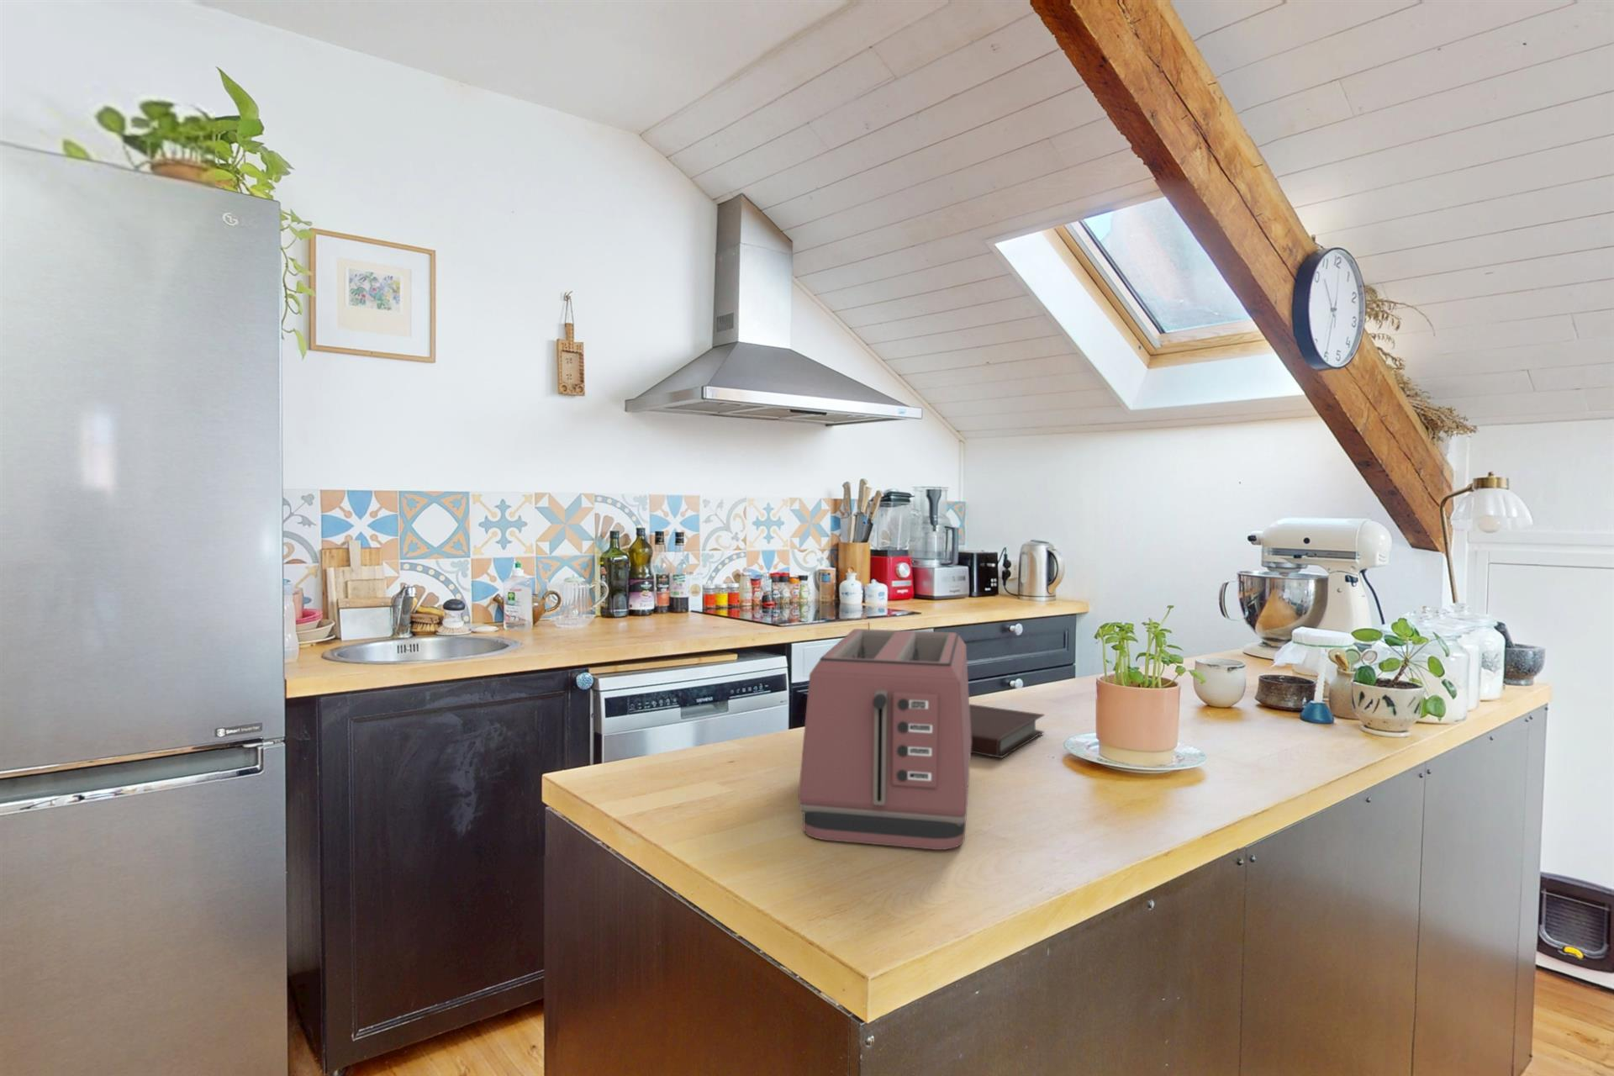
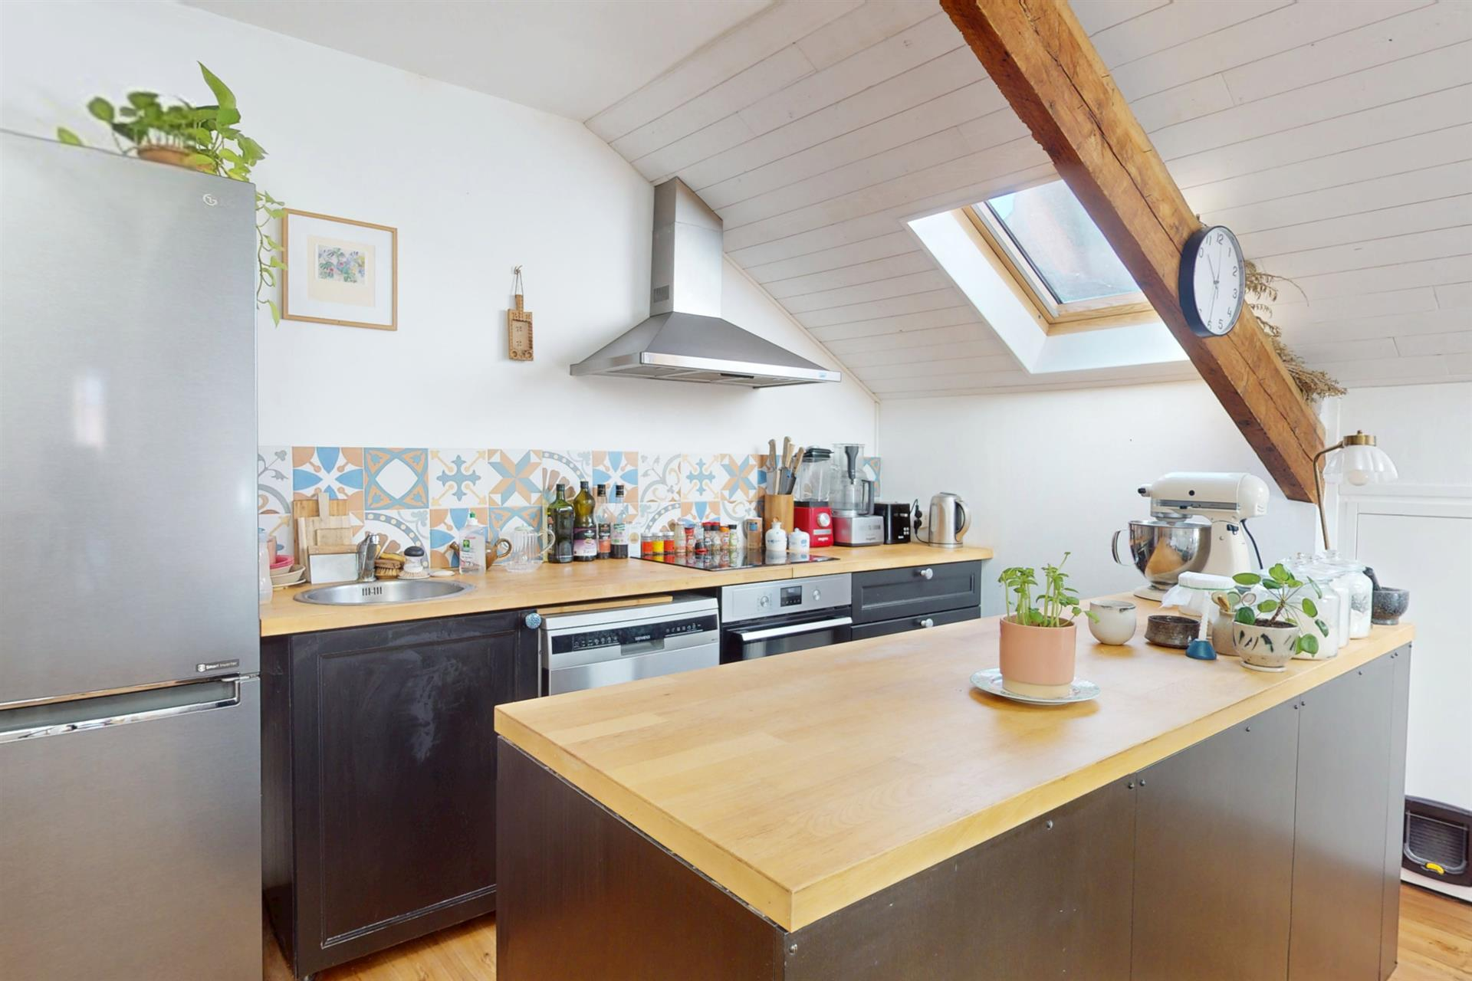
- notebook [969,704,1046,758]
- toaster [797,628,972,850]
